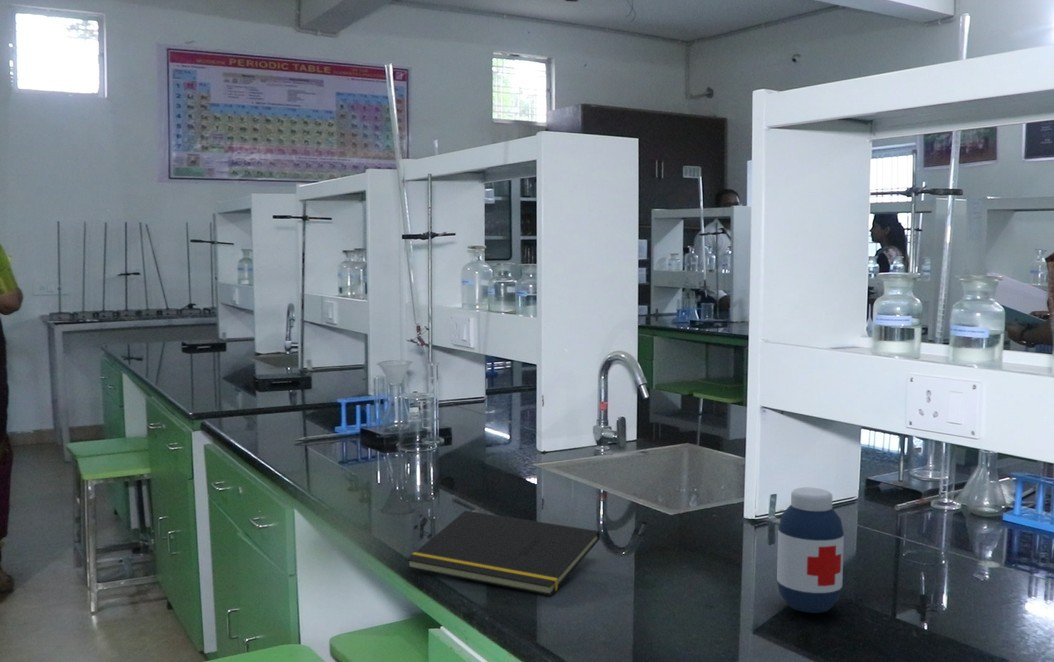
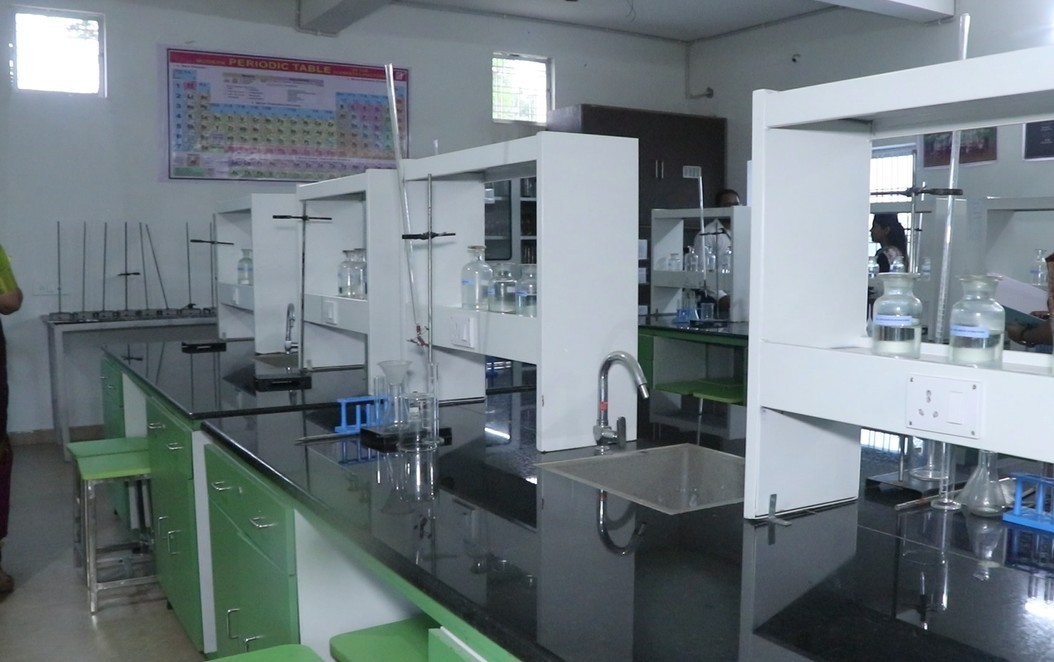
- notepad [405,510,601,597]
- medicine bottle [776,486,845,614]
